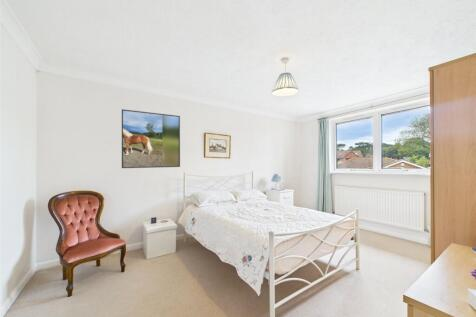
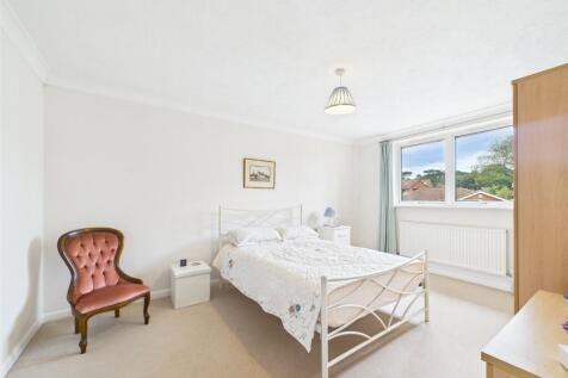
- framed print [121,108,181,169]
